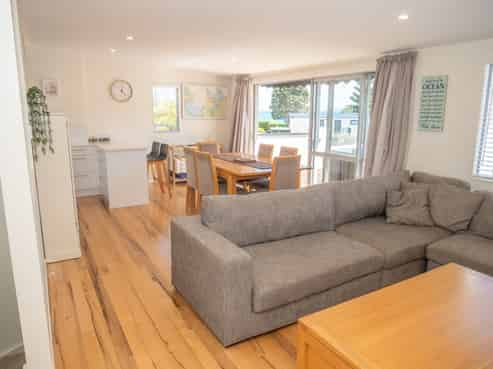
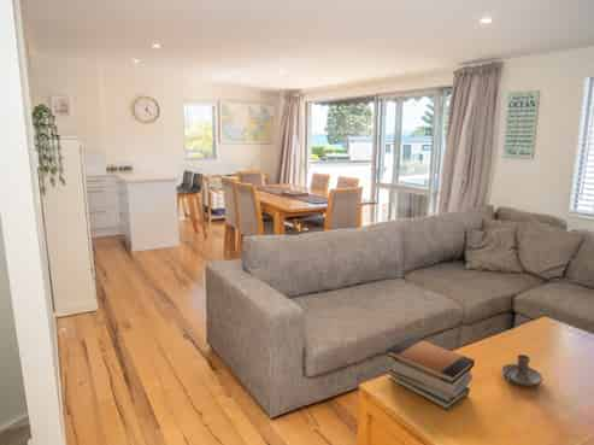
+ book stack [386,335,476,411]
+ candle holder [501,353,545,387]
